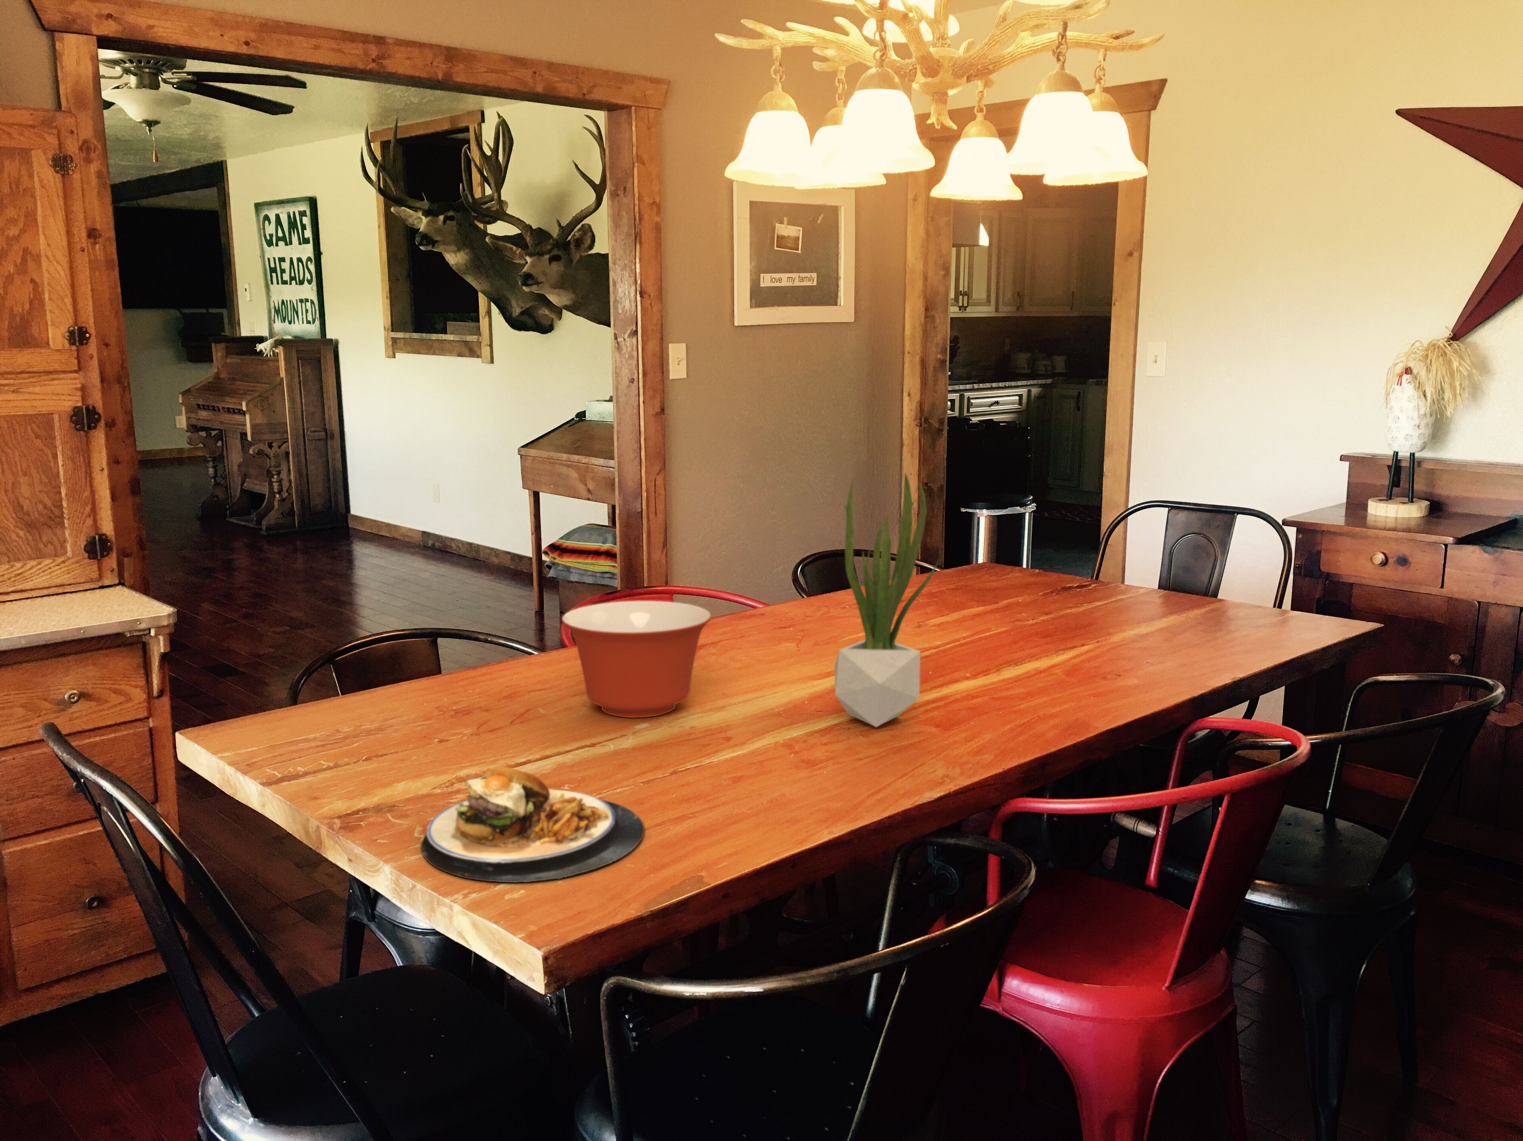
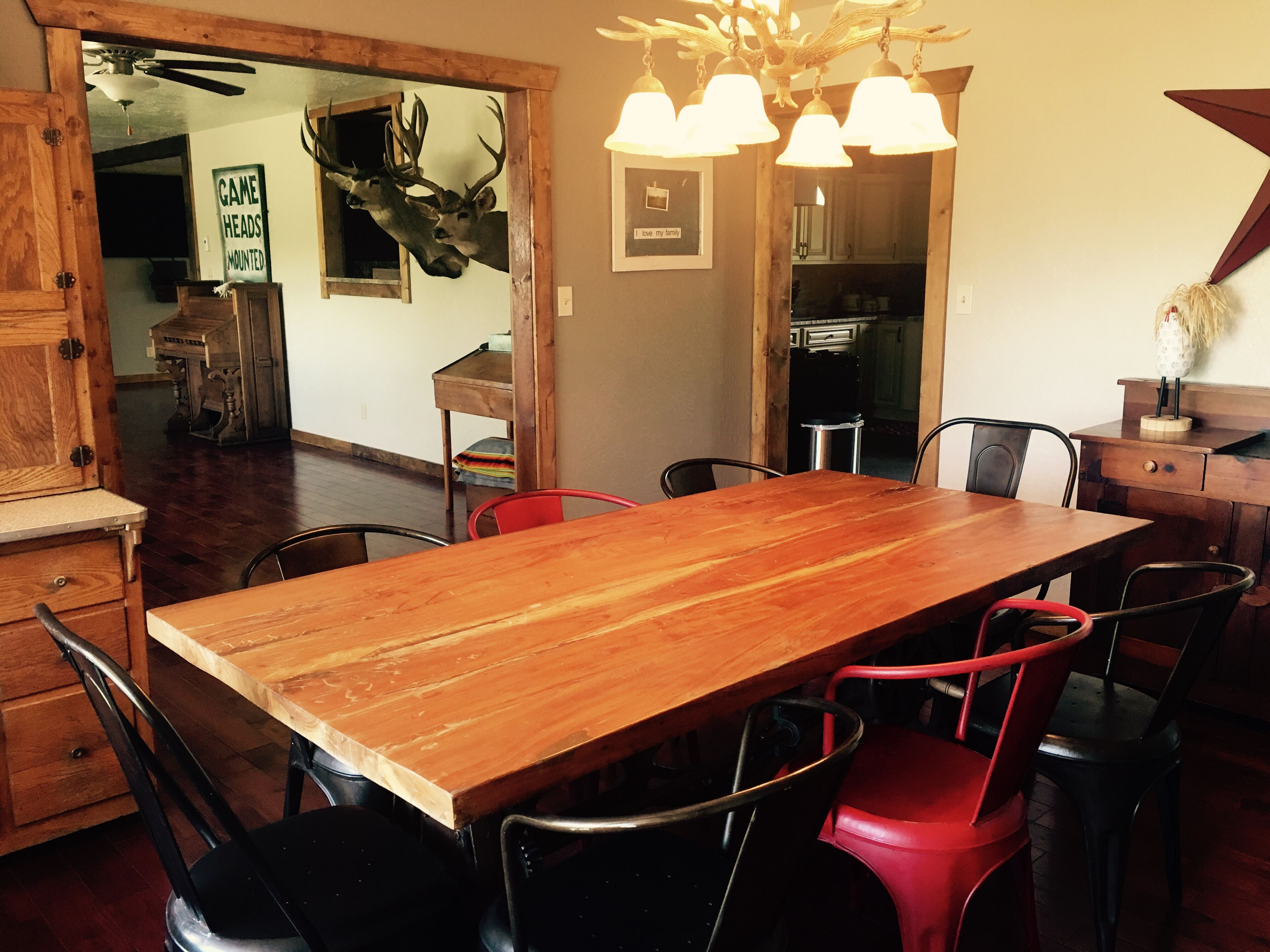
- mixing bowl [561,600,712,718]
- potted plant [835,472,939,728]
- plate [421,766,644,883]
